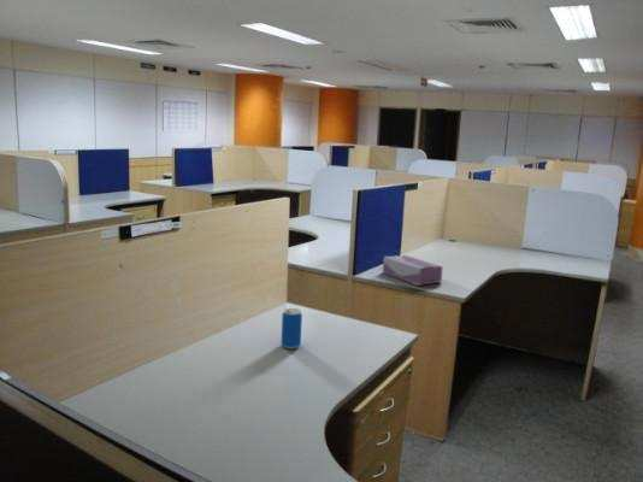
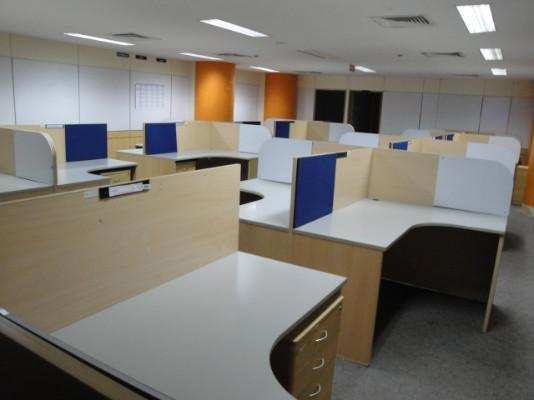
- beverage can [281,307,303,349]
- tissue box [382,254,444,287]
